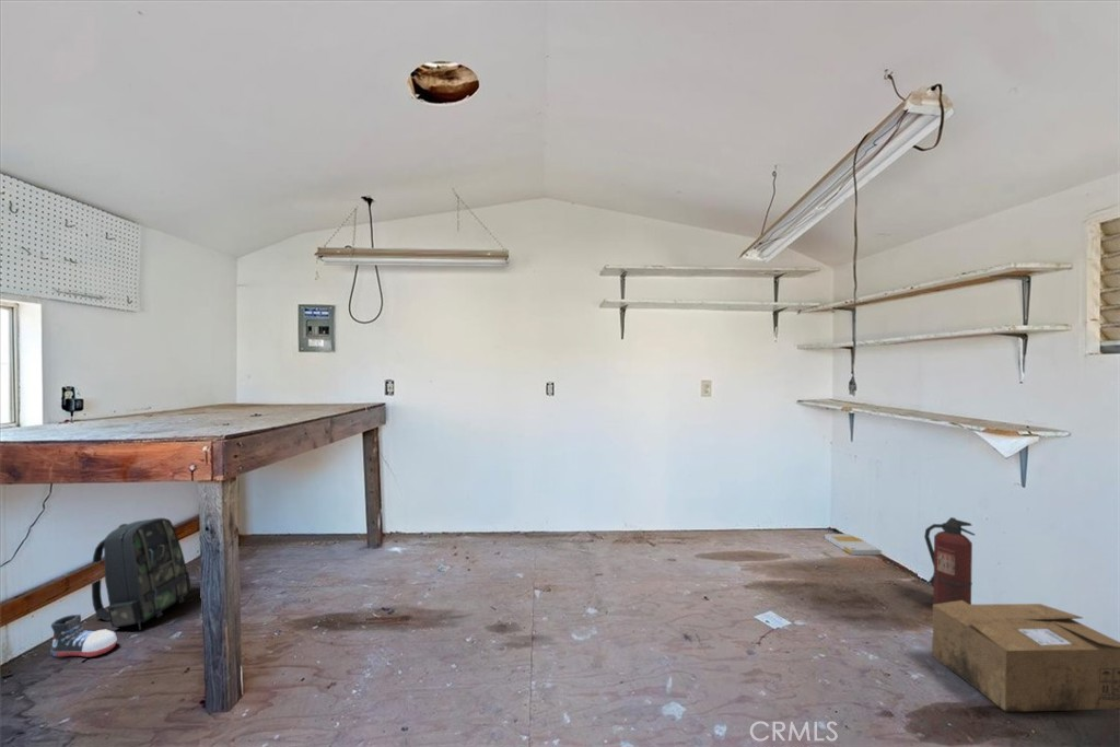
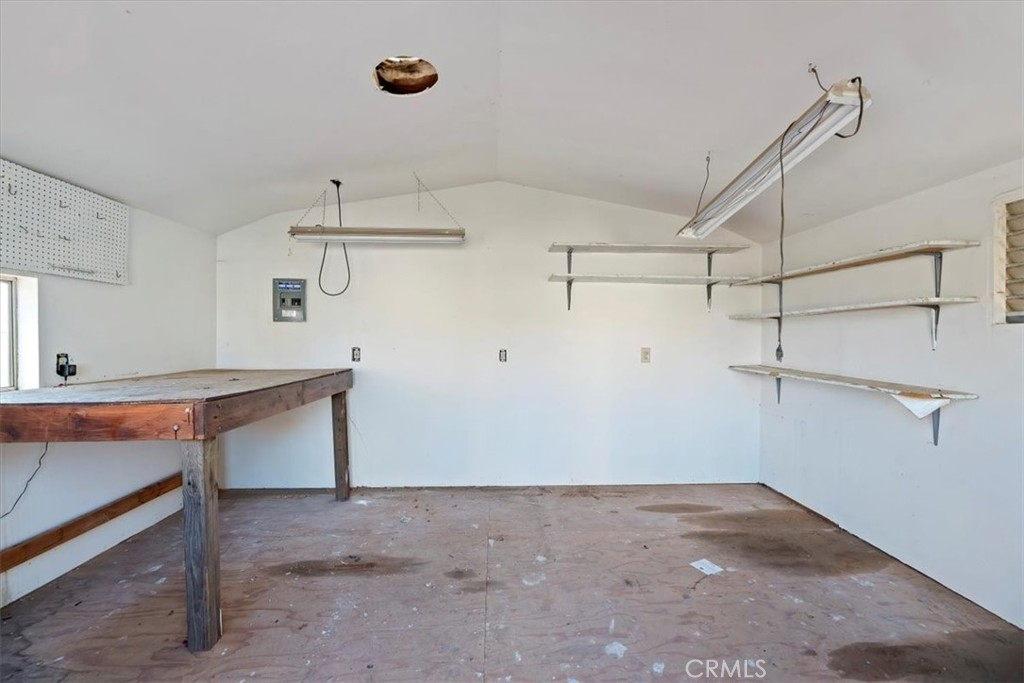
- cardboard box [931,600,1120,712]
- fire extinguisher [923,516,977,606]
- backpack [91,517,192,631]
- shoe [49,614,118,658]
- book [824,533,883,556]
